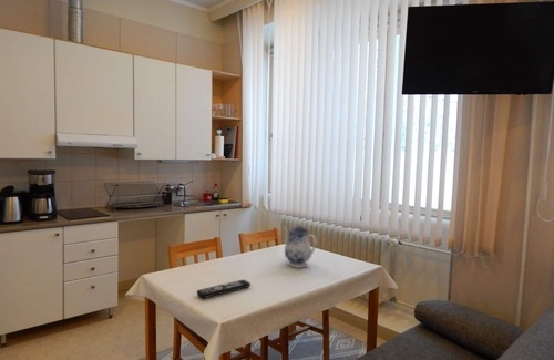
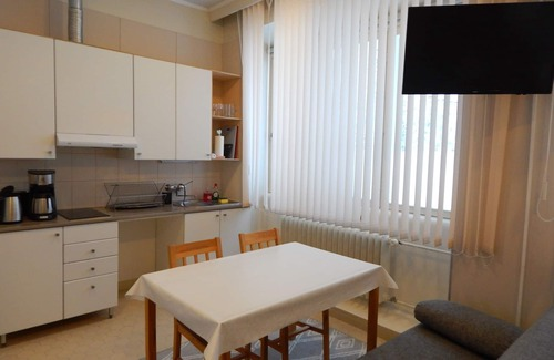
- teapot [281,220,318,269]
- remote control [196,279,252,299]
